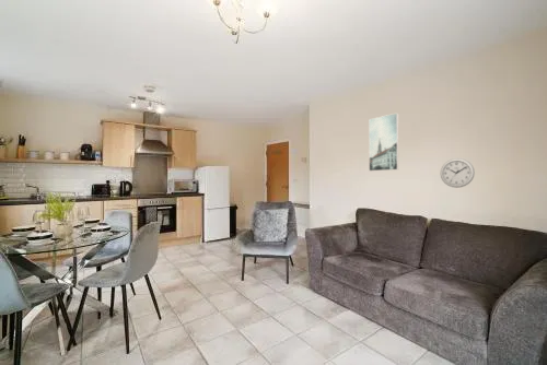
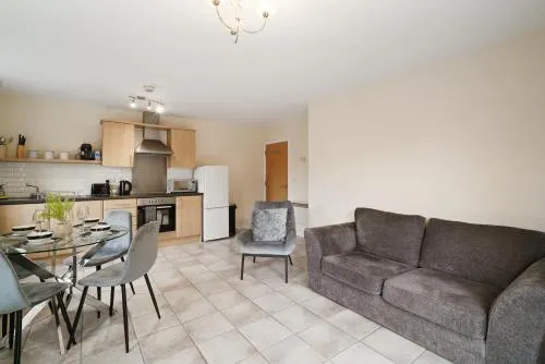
- wall clock [440,157,476,189]
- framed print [368,113,399,172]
